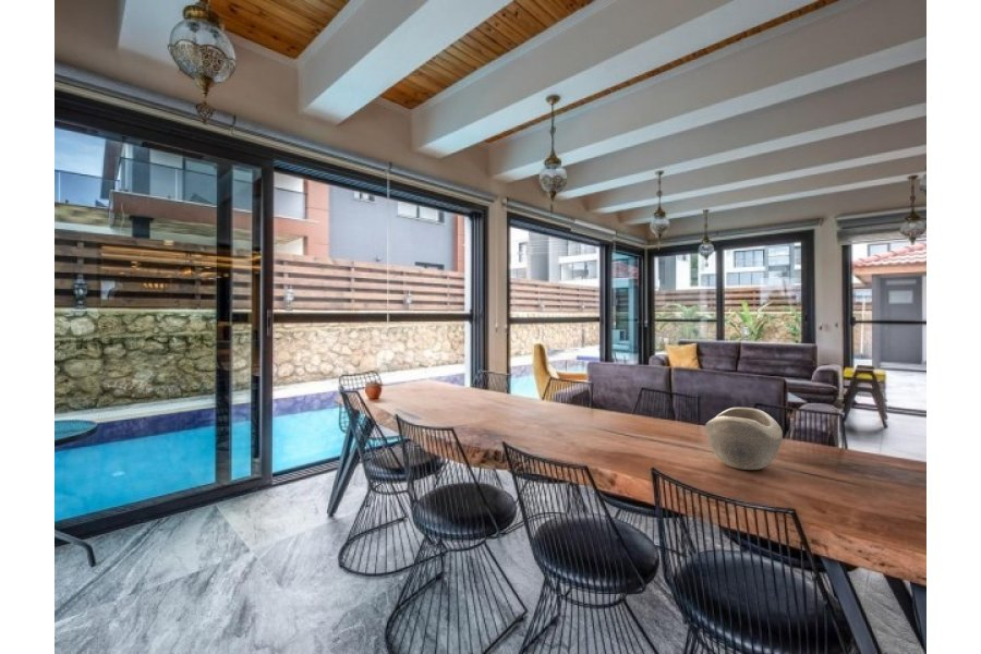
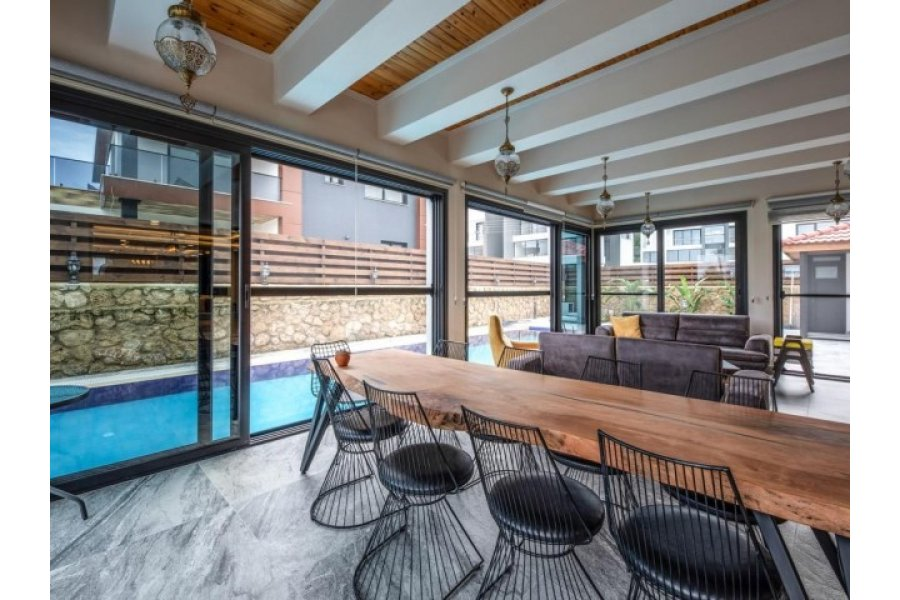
- decorative bowl [704,407,784,471]
